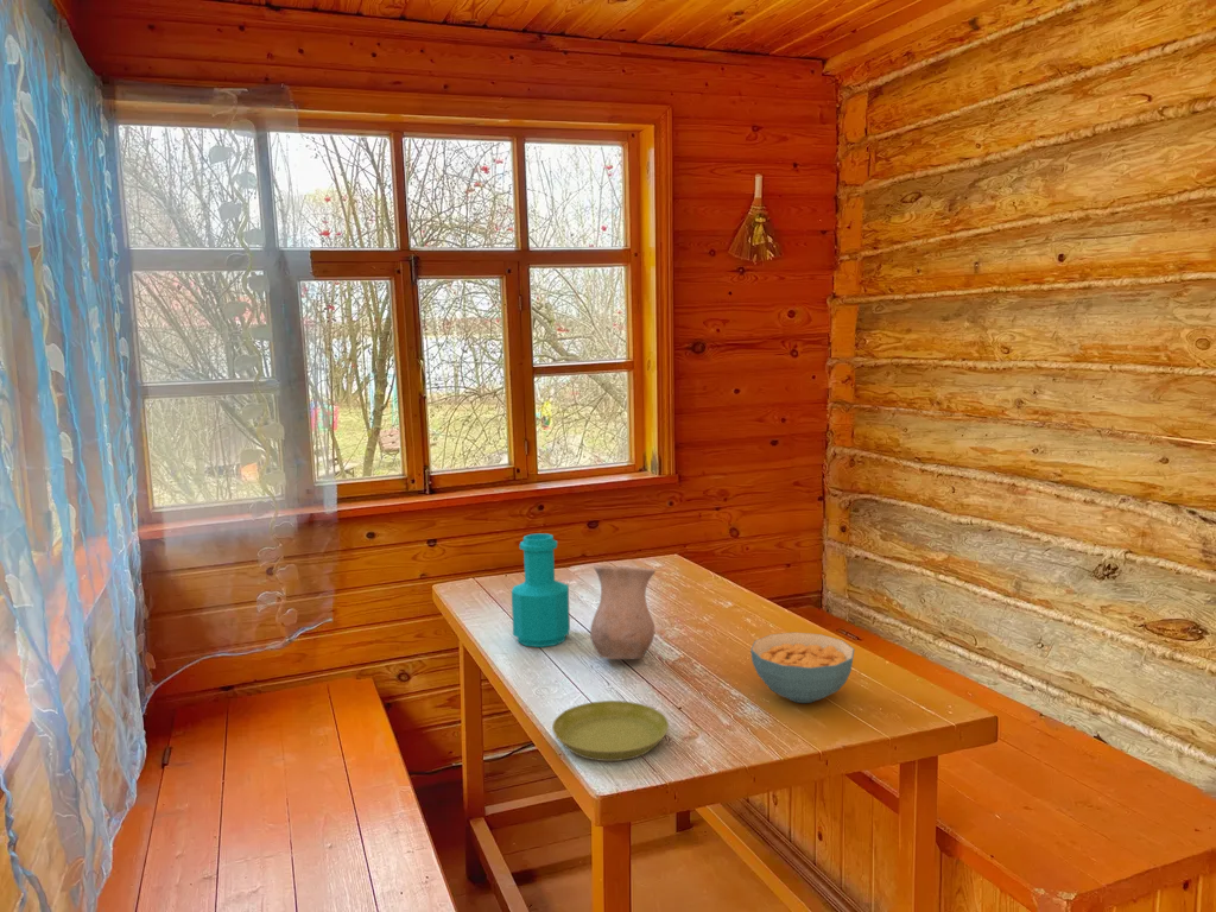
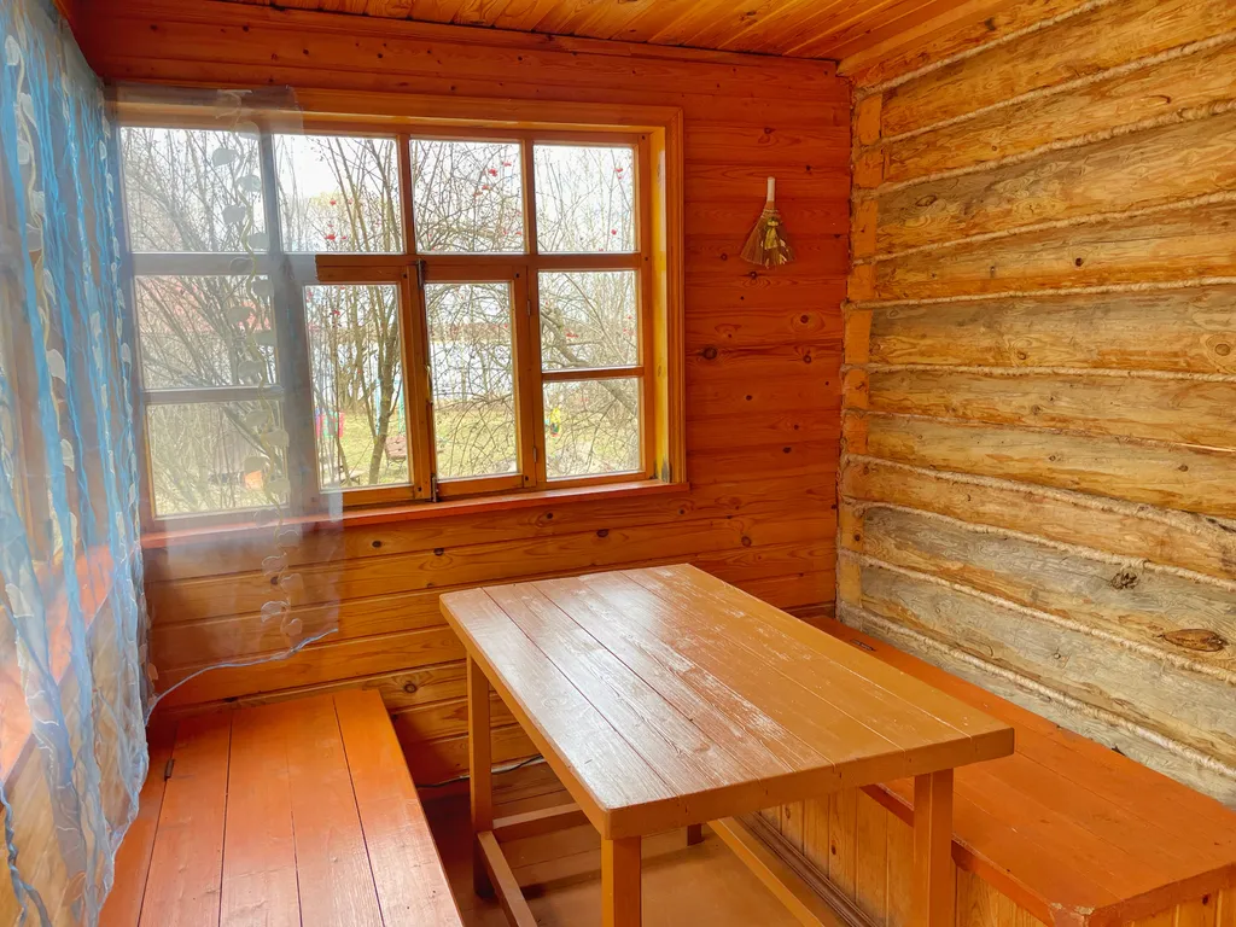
- saucer [551,699,670,762]
- cereal bowl [749,632,855,704]
- vase [589,564,657,660]
- bottle [511,532,571,648]
